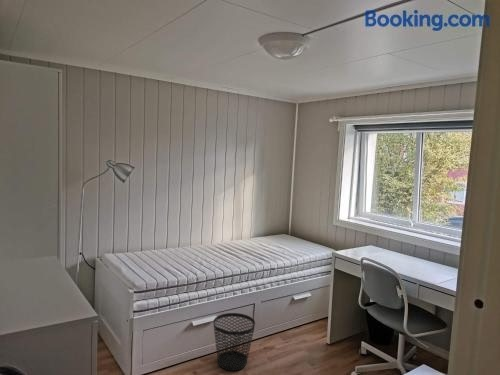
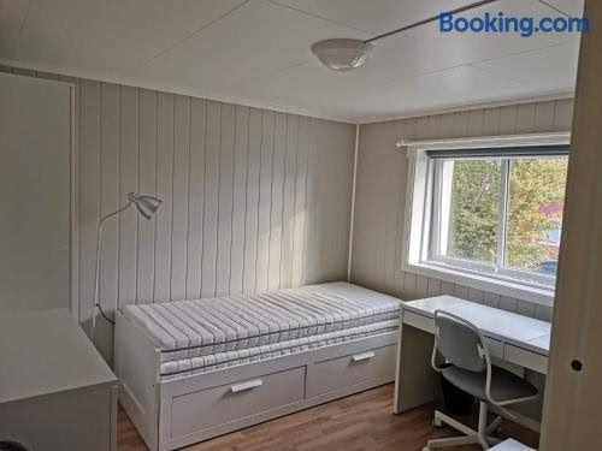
- wastebasket [212,312,256,372]
